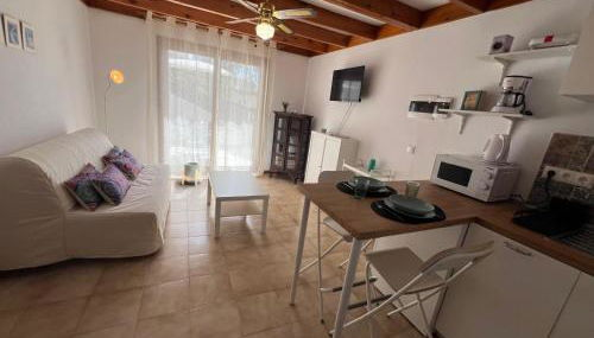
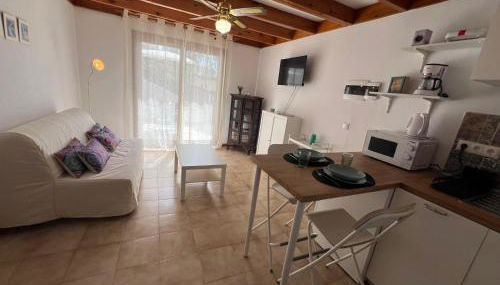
- planter [181,160,203,187]
